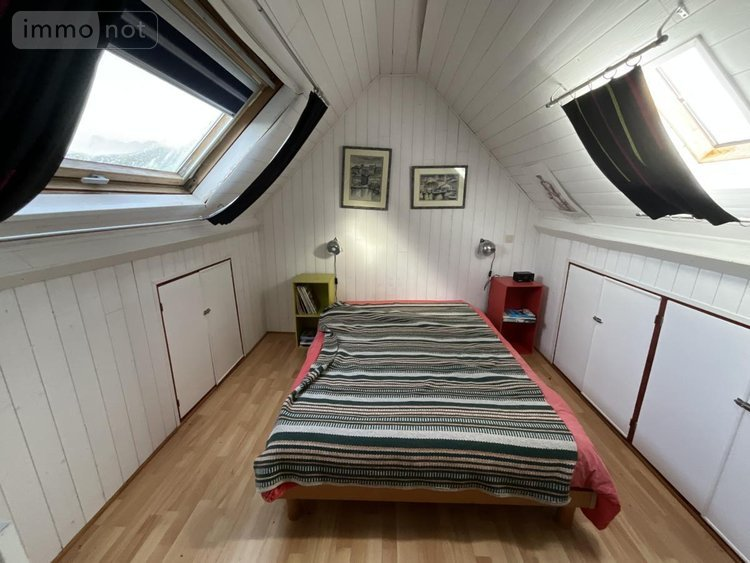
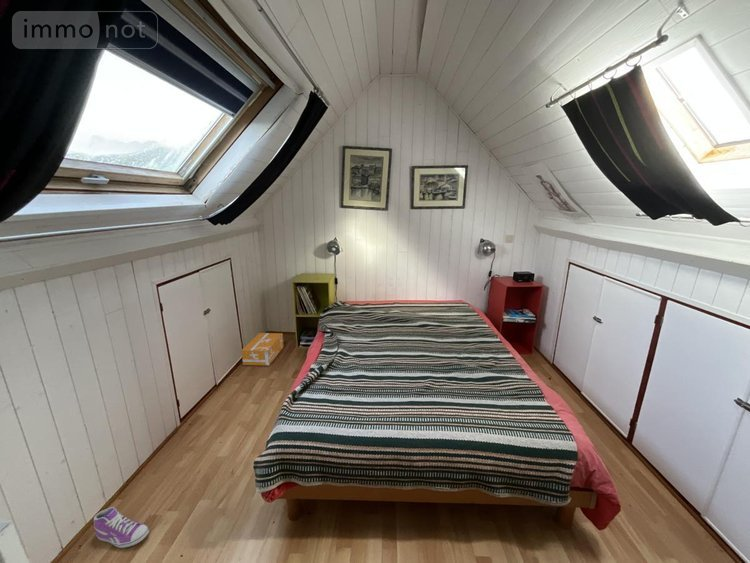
+ shoe box [241,332,285,367]
+ sneaker [93,506,150,549]
